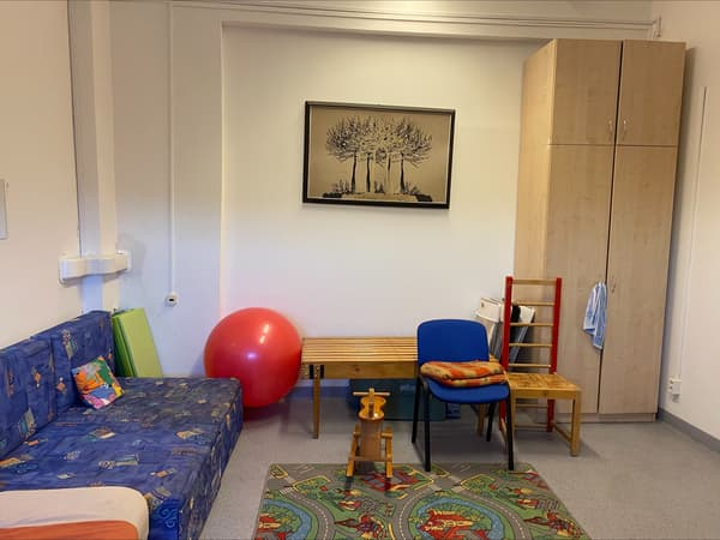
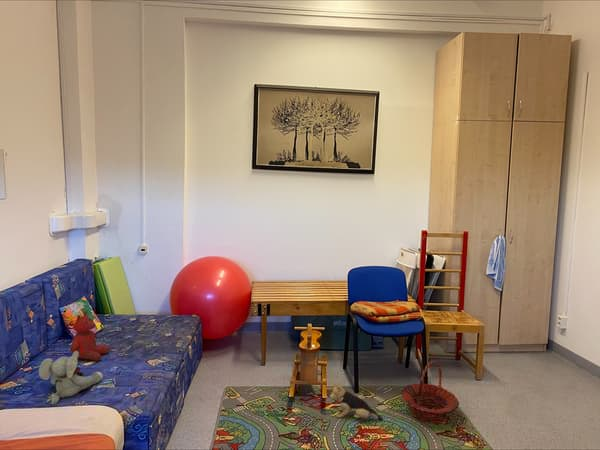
+ teddy bear [69,310,111,362]
+ basket [400,360,460,425]
+ plush toy [329,382,384,421]
+ plush elephant [38,351,104,406]
